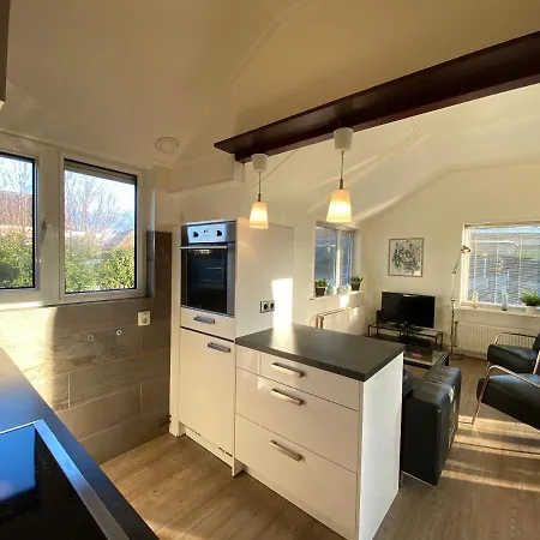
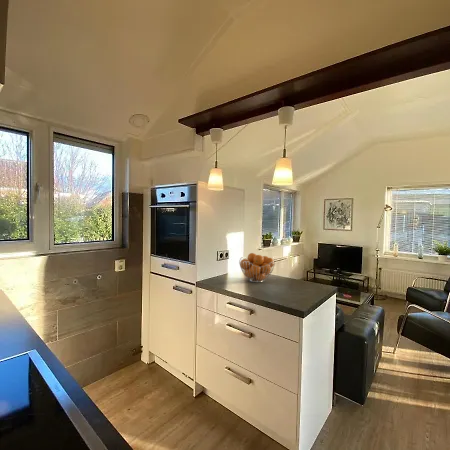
+ fruit basket [238,252,276,283]
